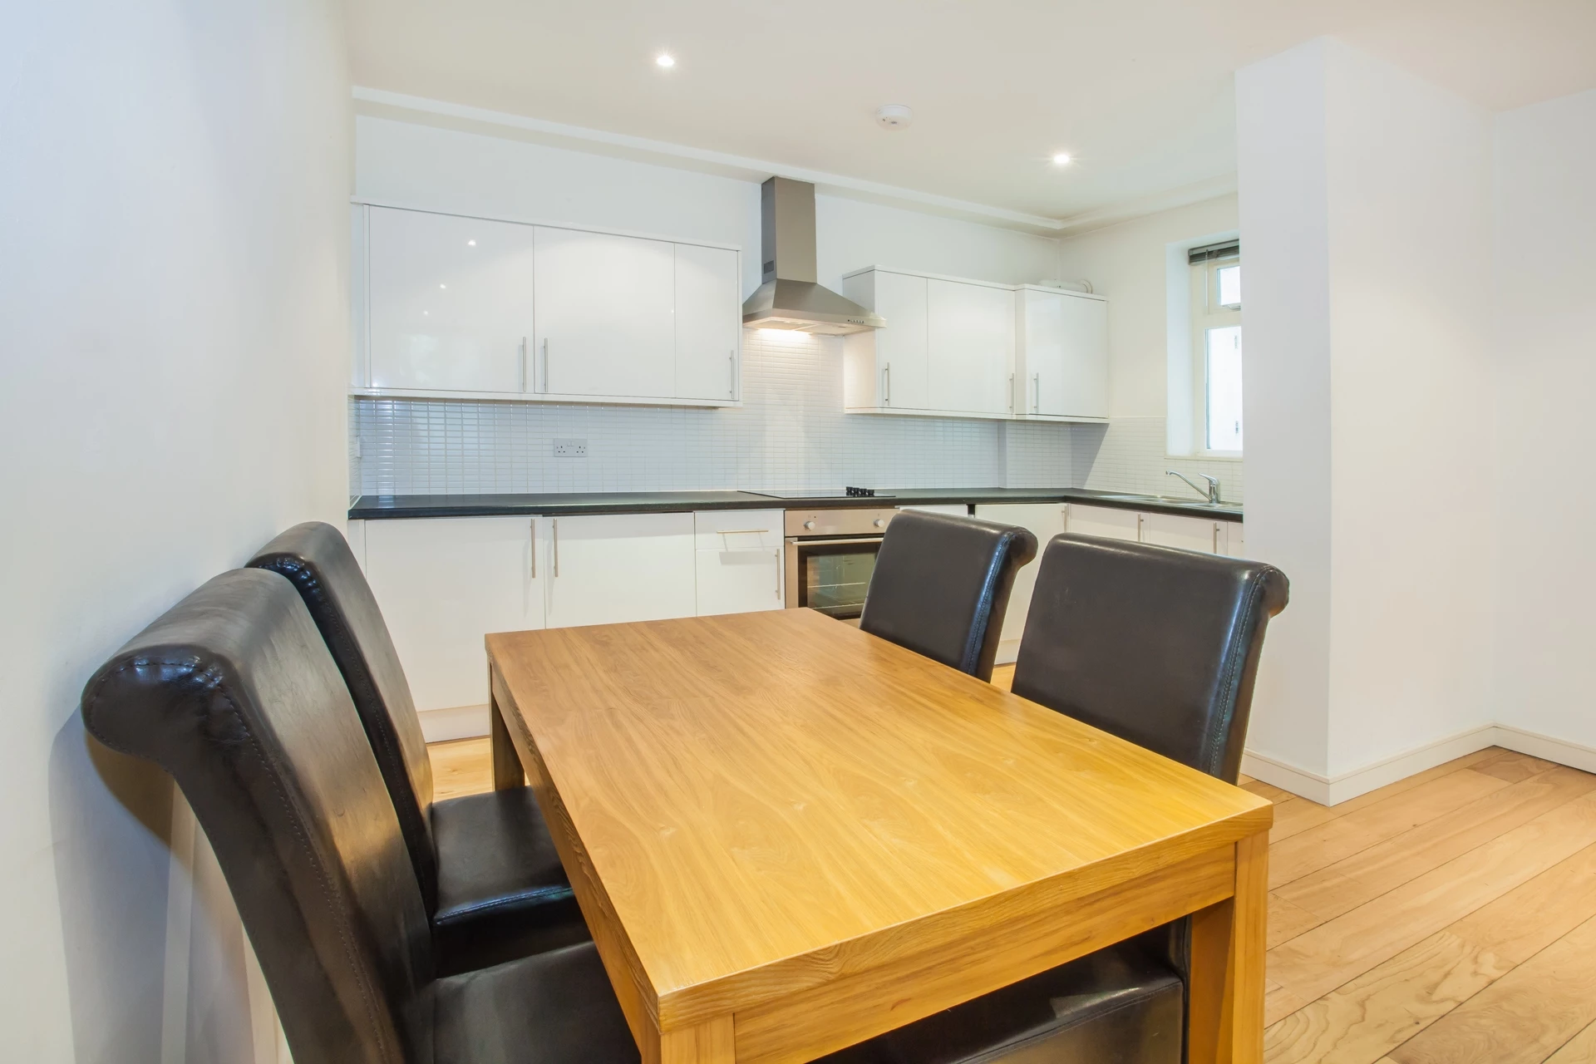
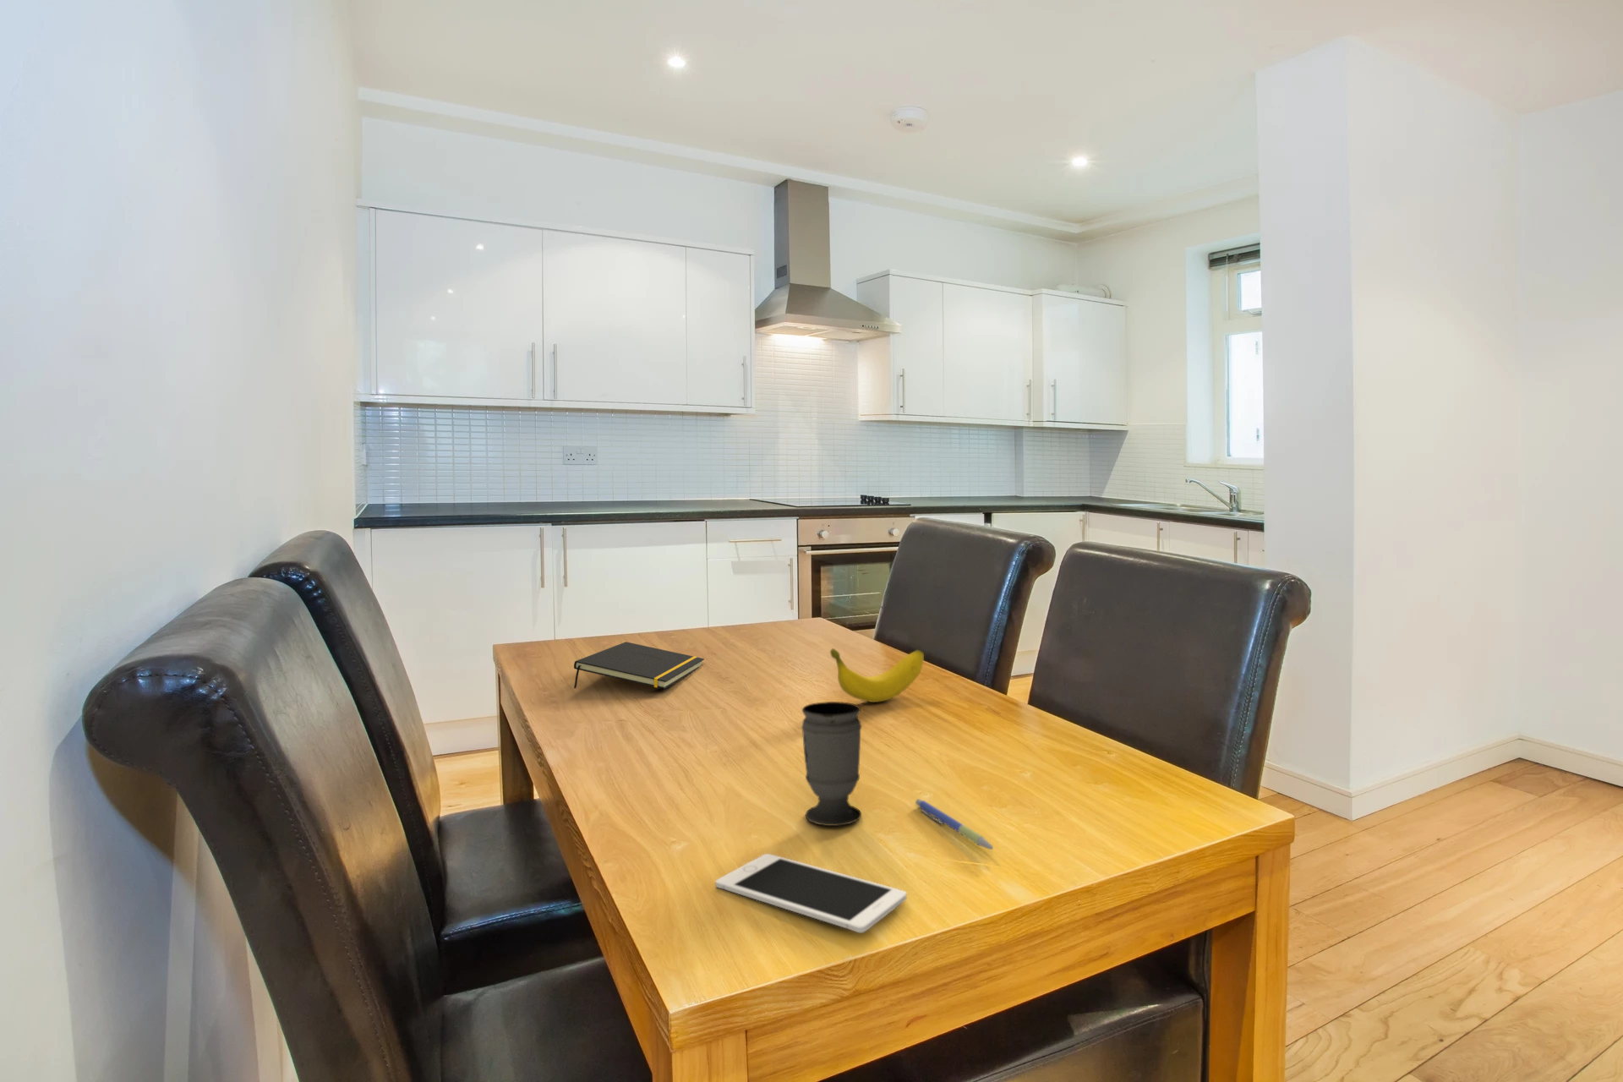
+ cell phone [715,853,907,933]
+ notepad [574,641,705,690]
+ cup [801,700,862,827]
+ banana [830,647,925,703]
+ pen [914,798,994,850]
